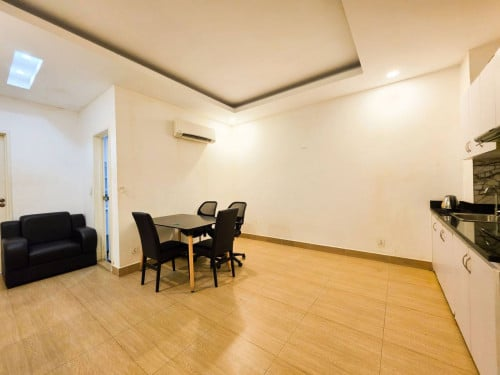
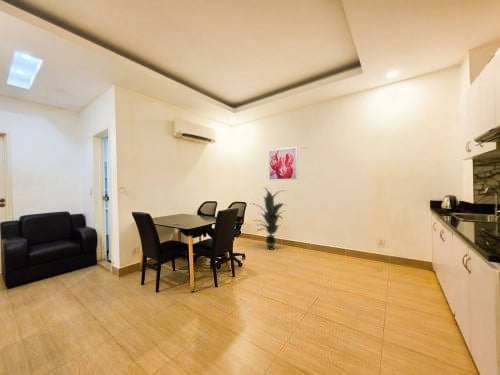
+ indoor plant [250,186,288,251]
+ wall art [267,146,298,182]
